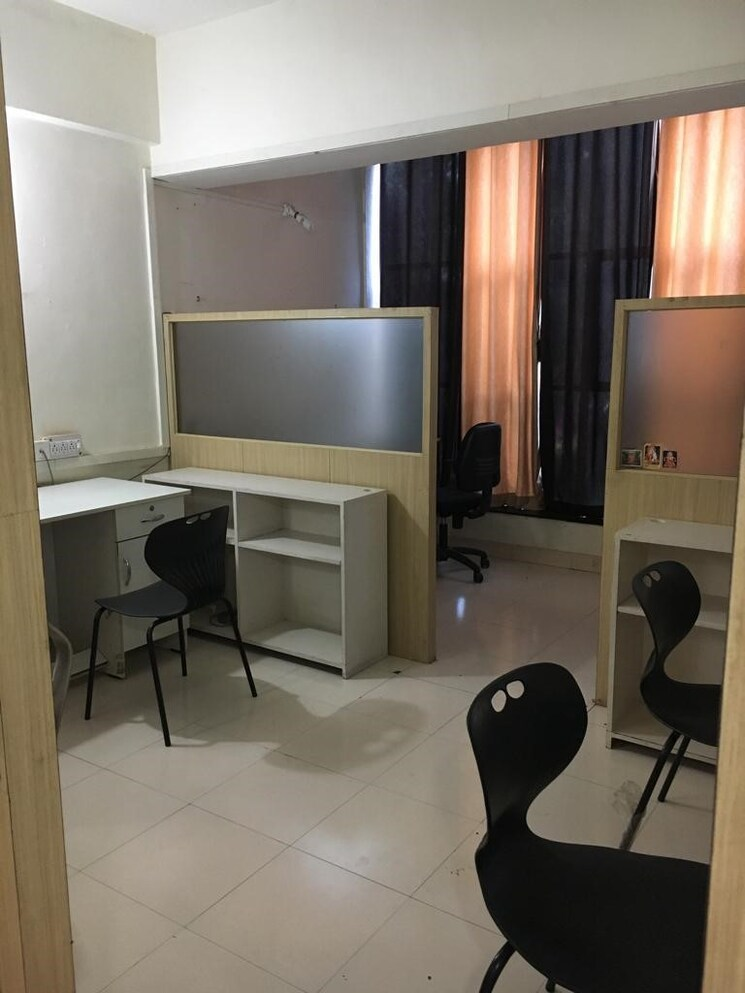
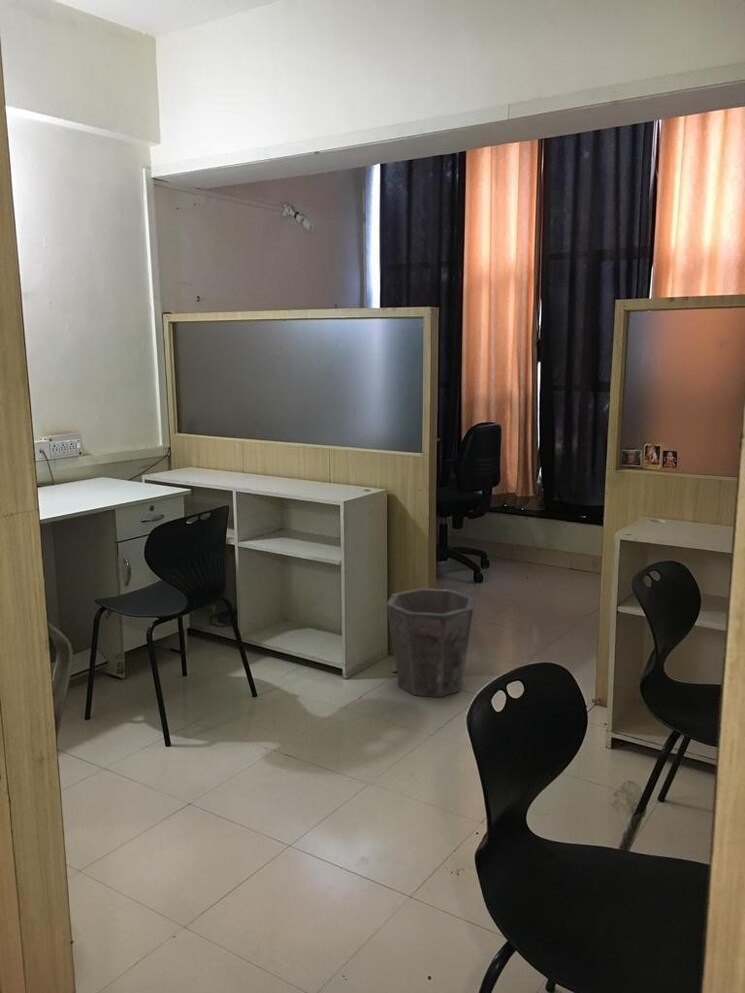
+ waste bin [385,587,476,698]
